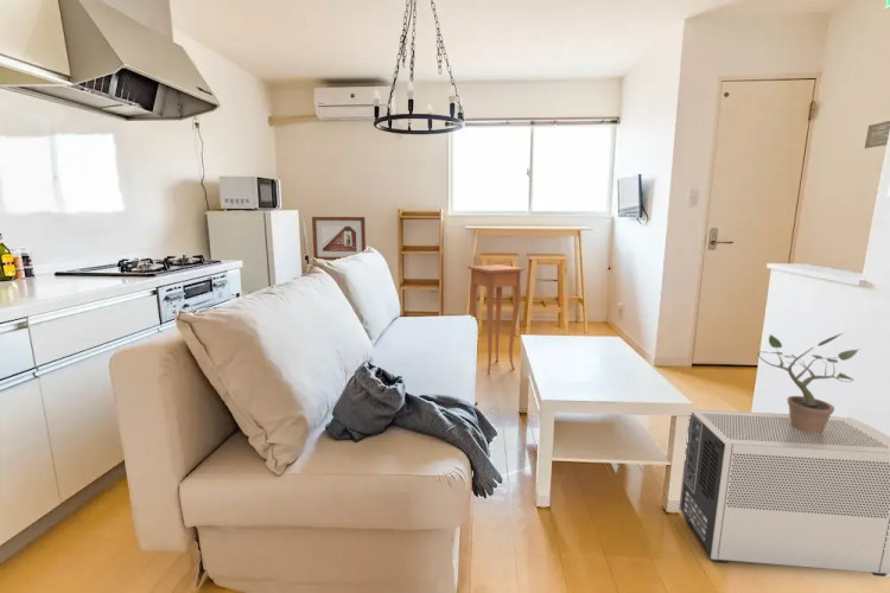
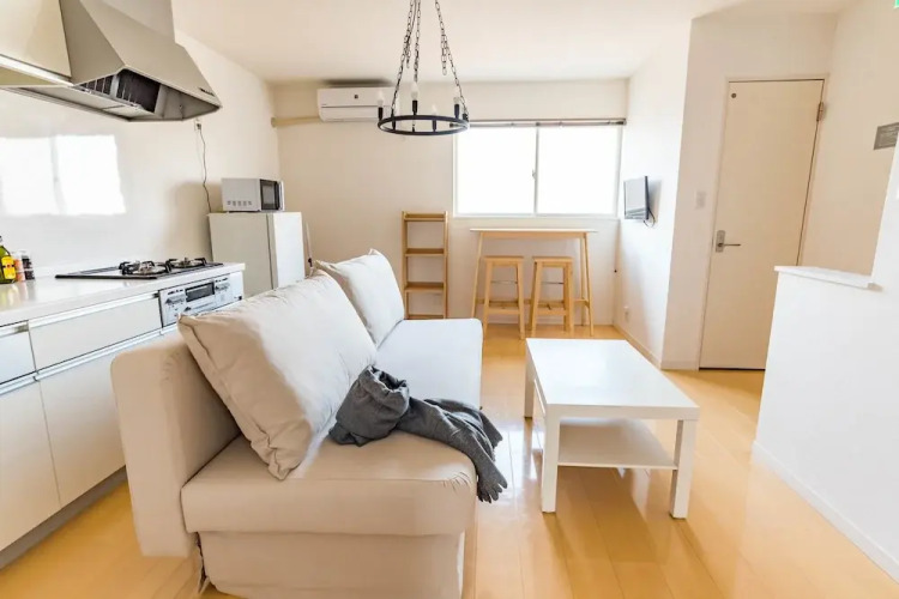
- potted plant [757,331,860,434]
- side table [466,263,526,375]
- picture frame [311,216,367,260]
- air purifier [678,408,890,578]
